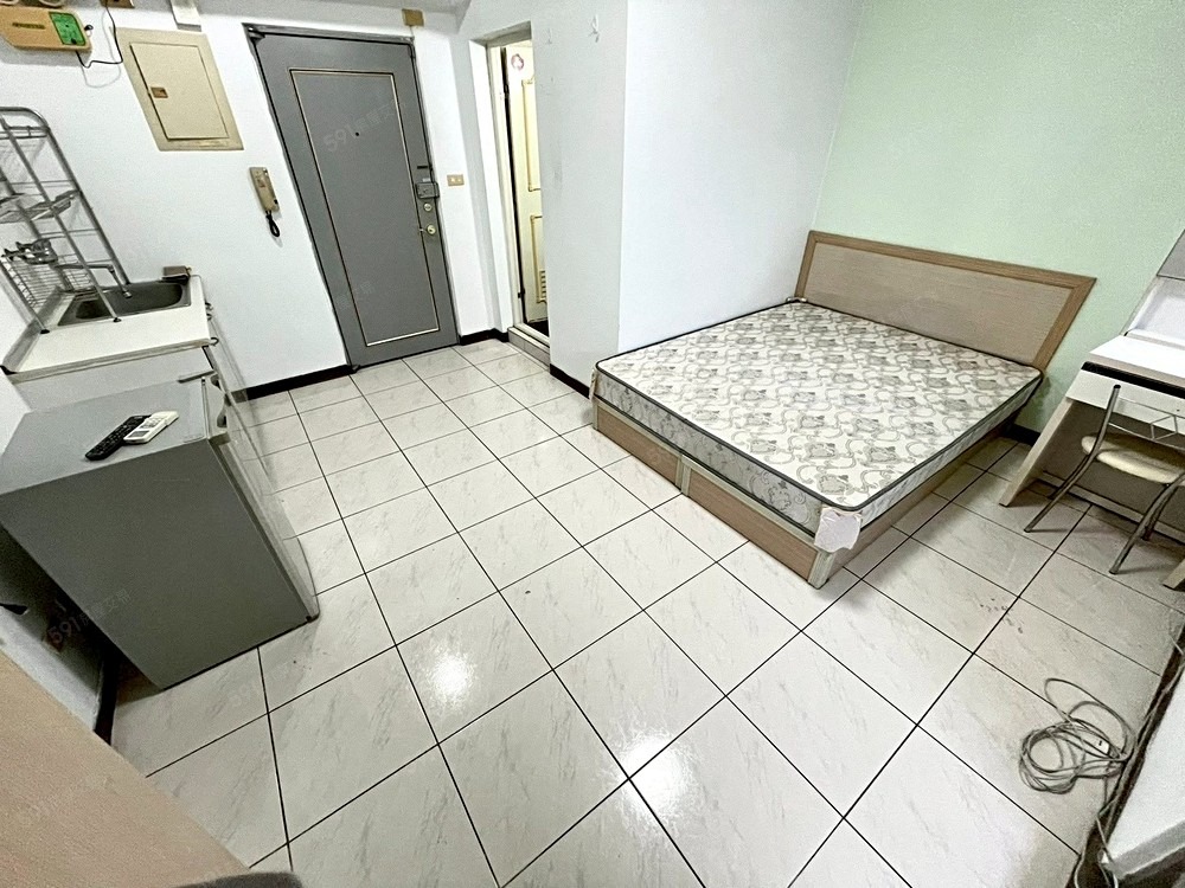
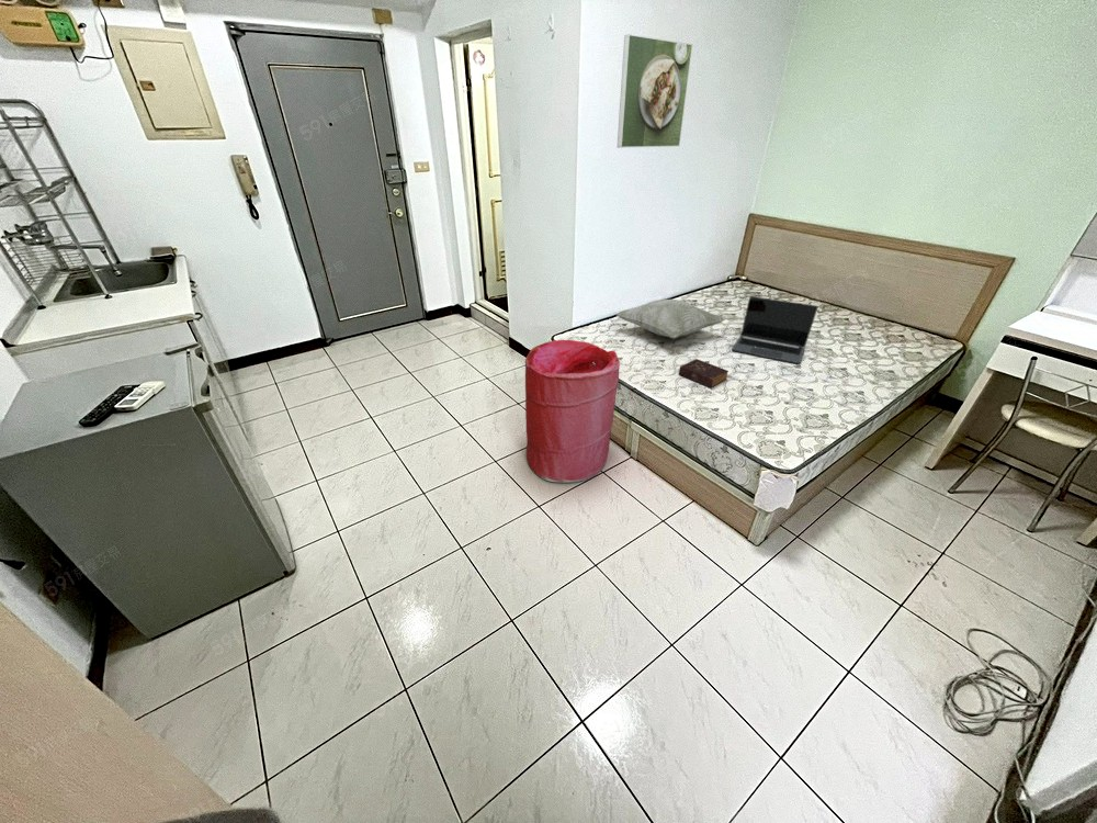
+ decorative pillow [615,298,726,339]
+ laundry hamper [524,339,621,484]
+ laptop [731,295,818,364]
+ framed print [617,33,693,149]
+ book [678,358,730,388]
